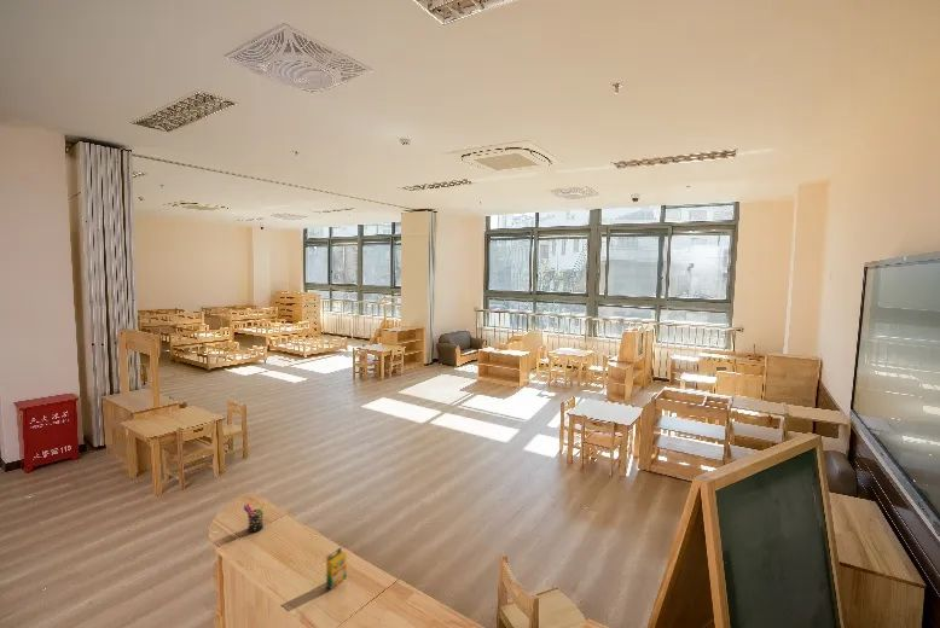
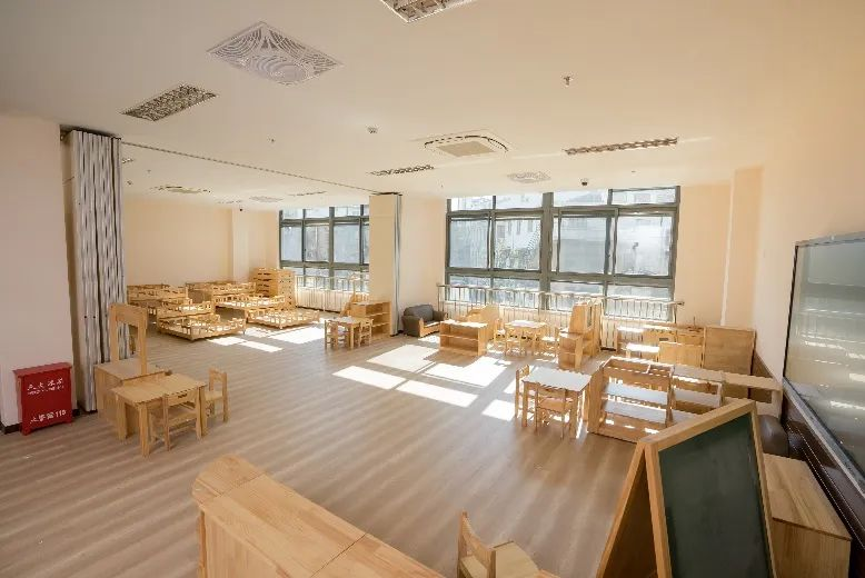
- crayon box [325,546,348,591]
- pen holder [243,501,267,534]
